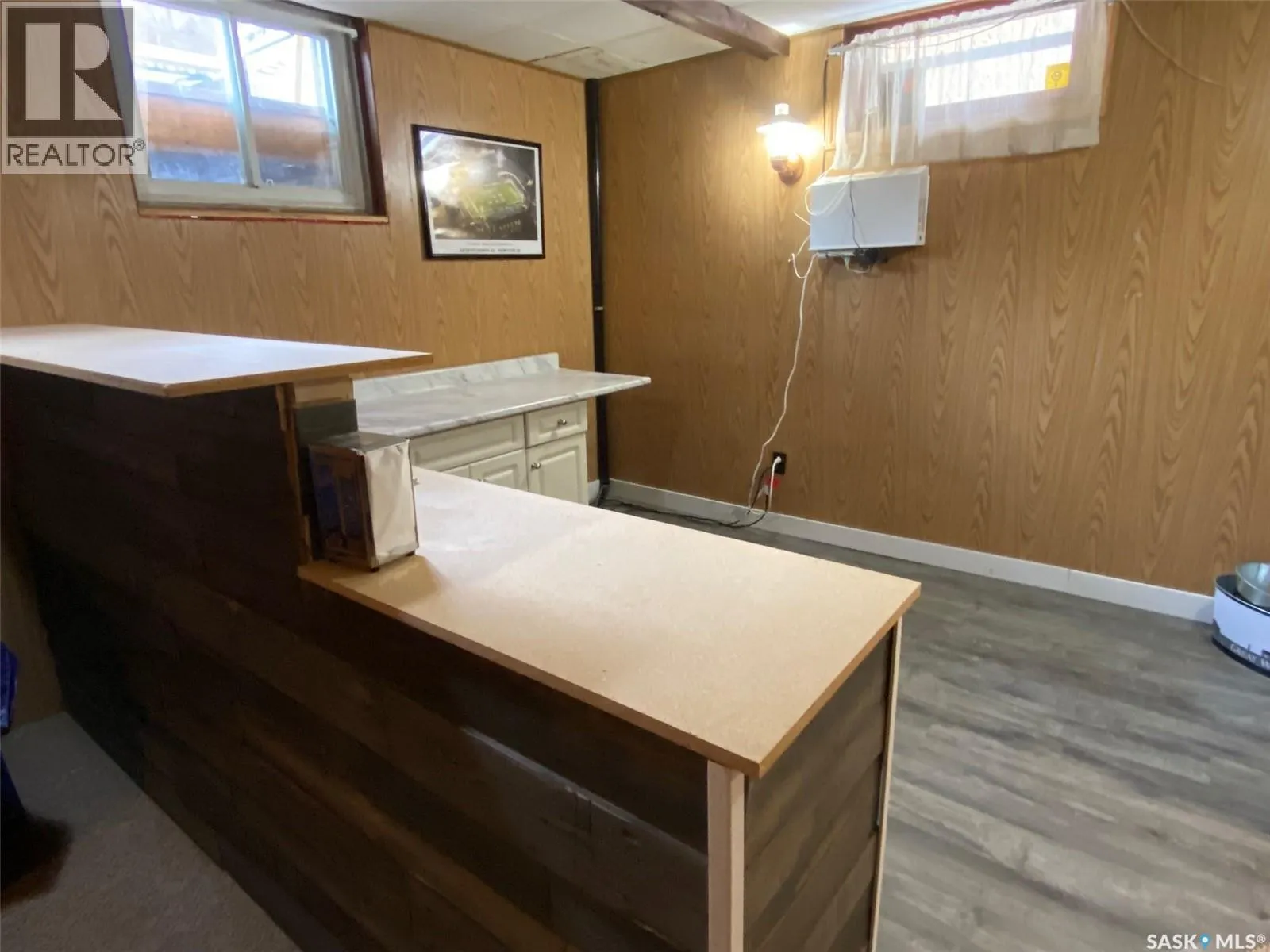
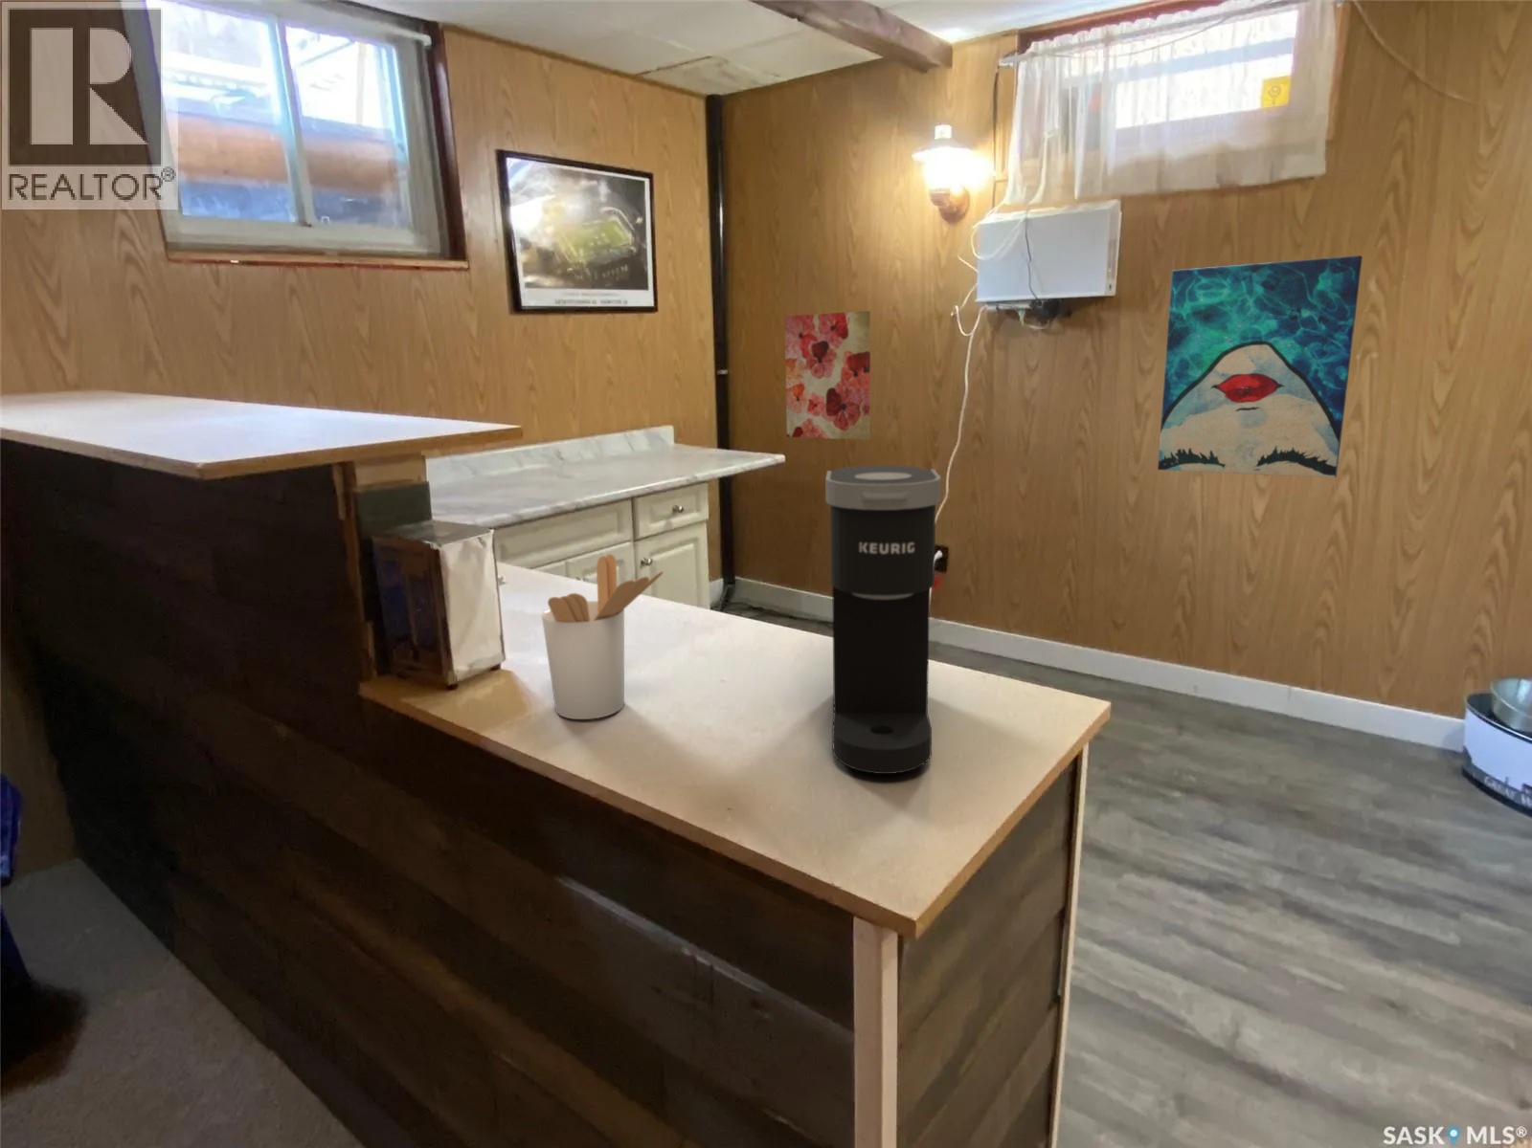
+ wall art [1157,254,1363,479]
+ coffee maker [824,464,942,775]
+ utensil holder [540,554,665,720]
+ wall art [783,310,871,441]
